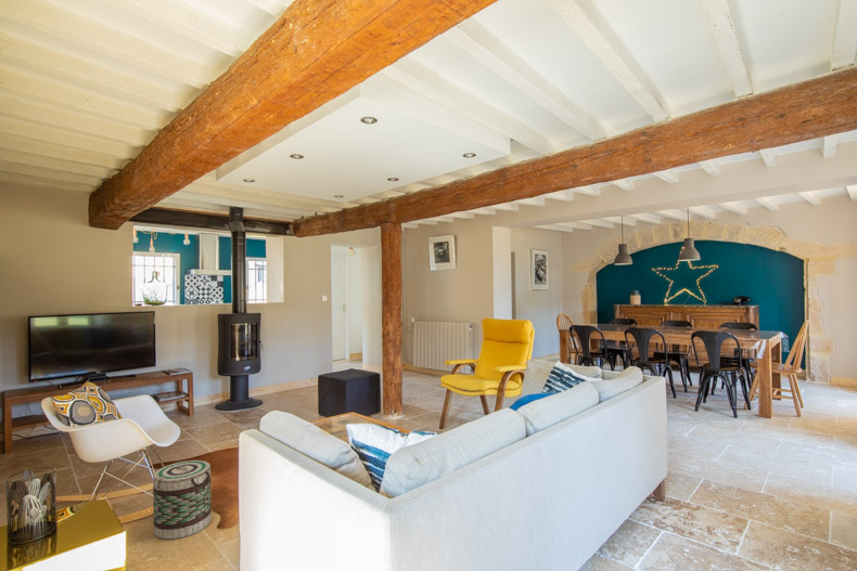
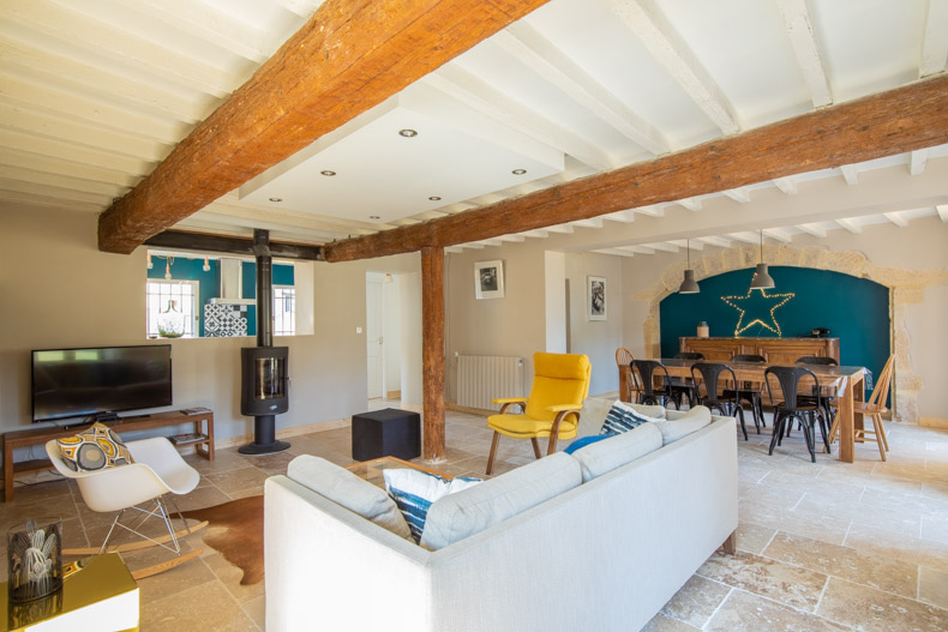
- basket [152,459,213,541]
